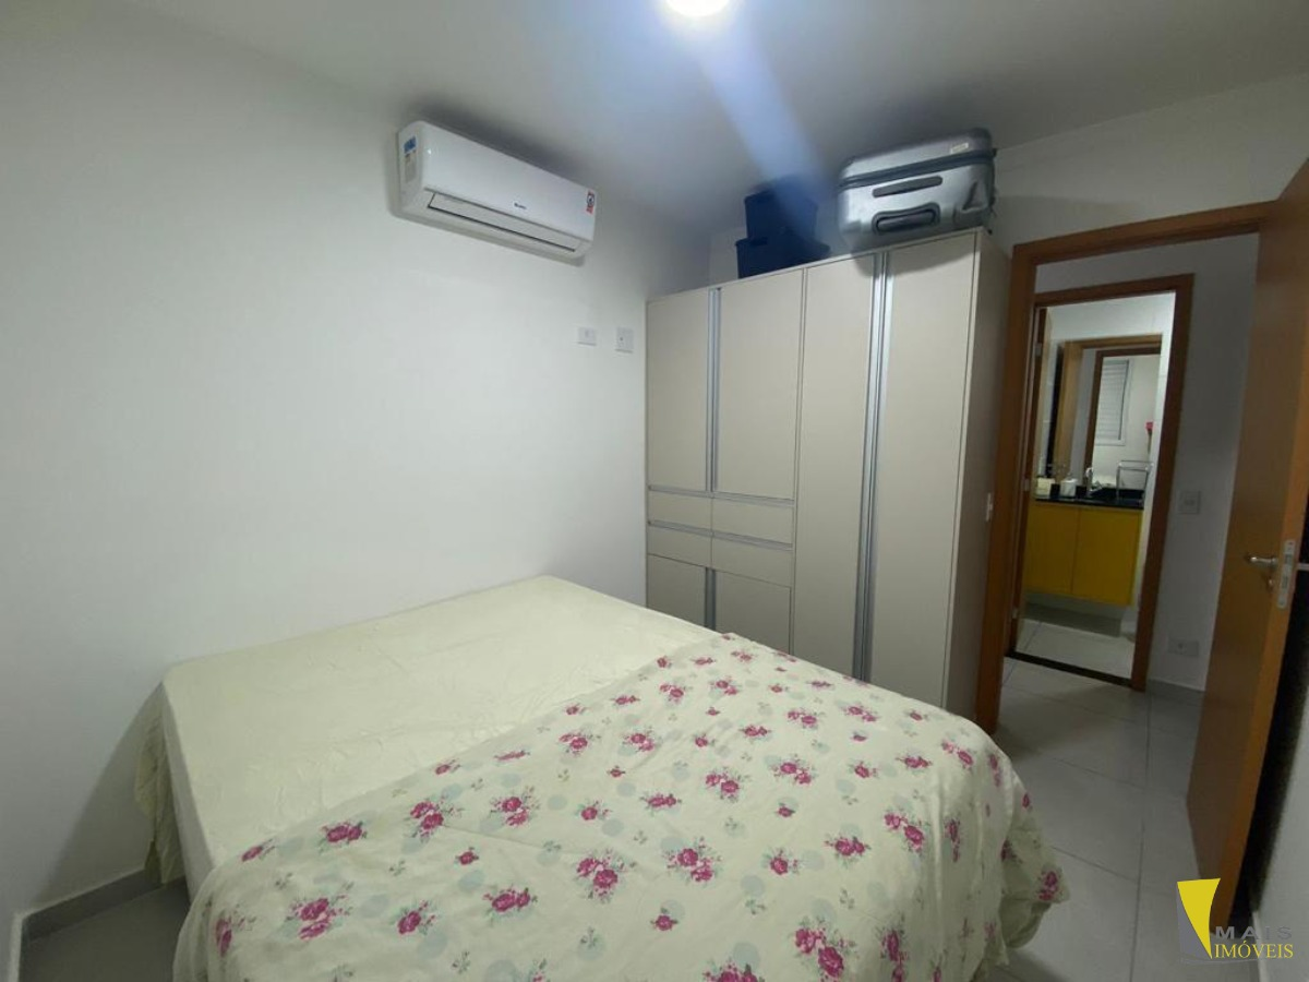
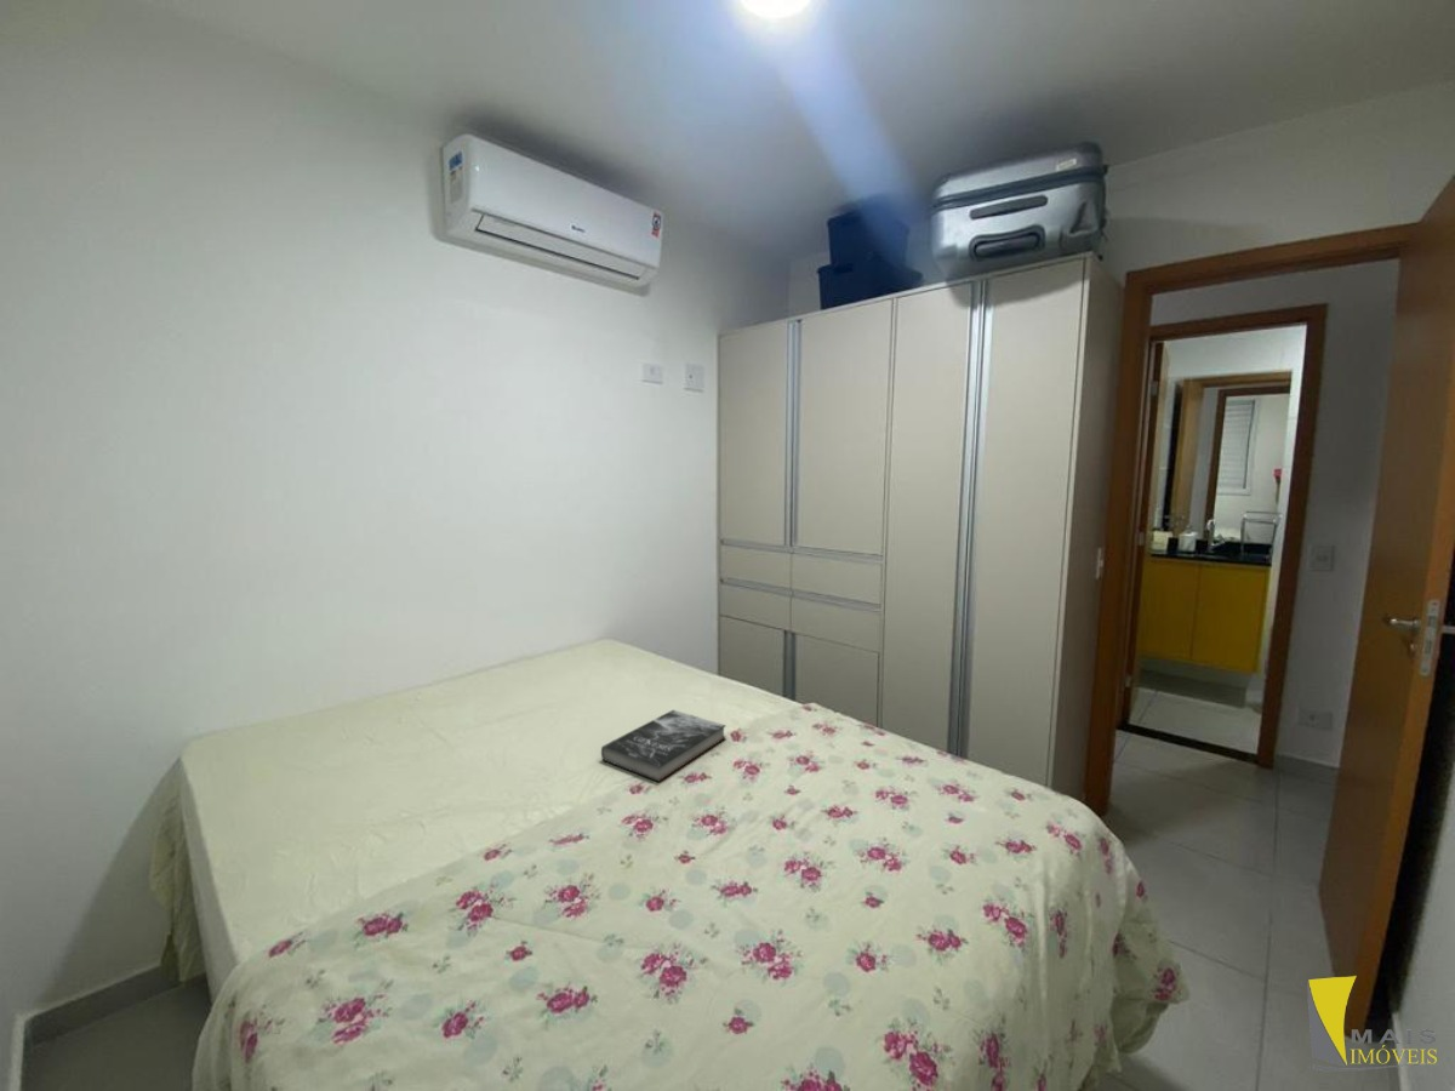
+ book [600,708,728,783]
